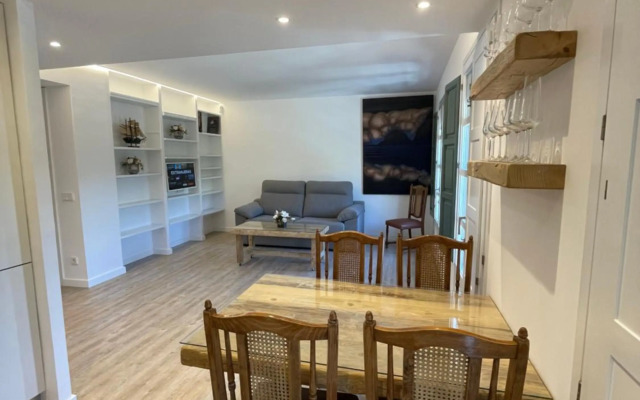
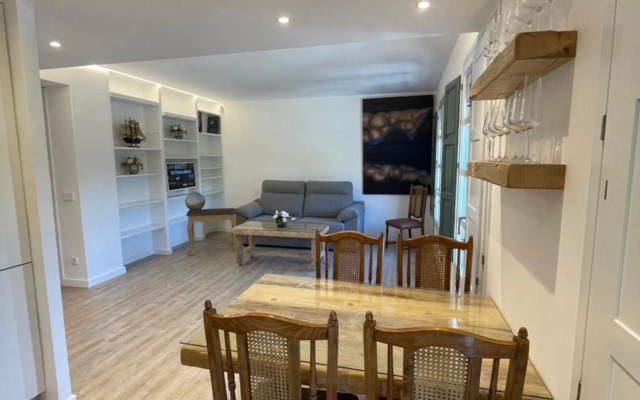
+ side table [185,207,238,256]
+ decorative globe [184,191,206,211]
